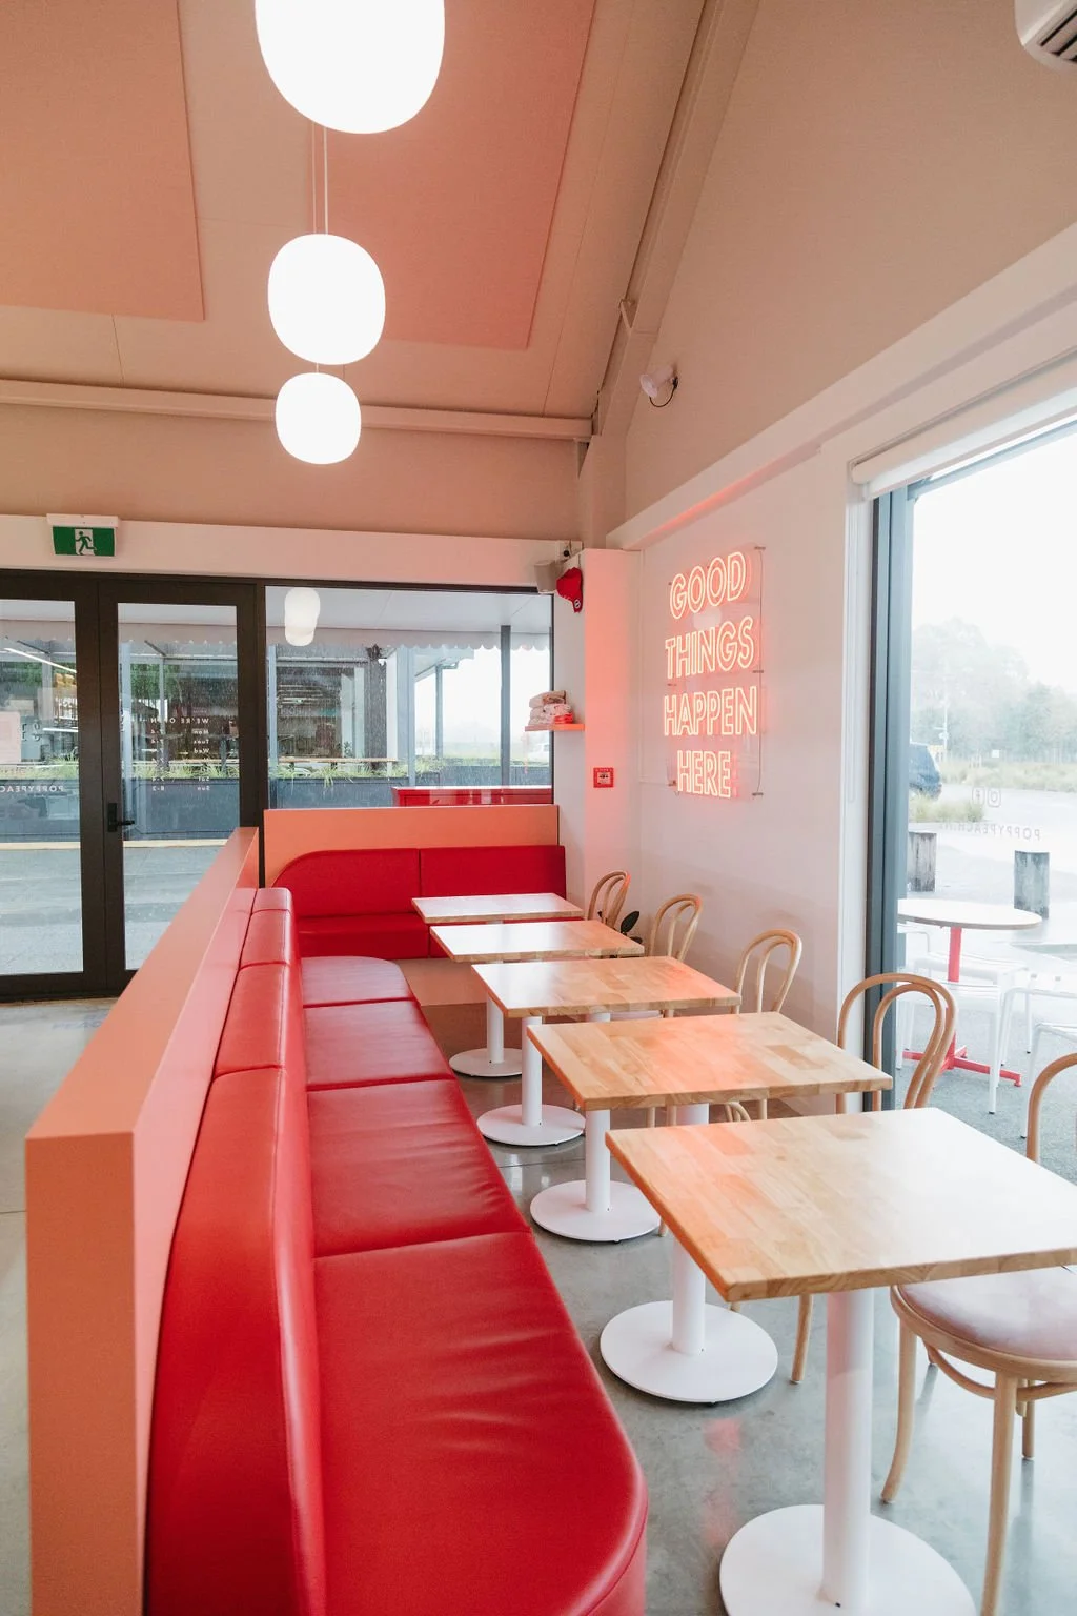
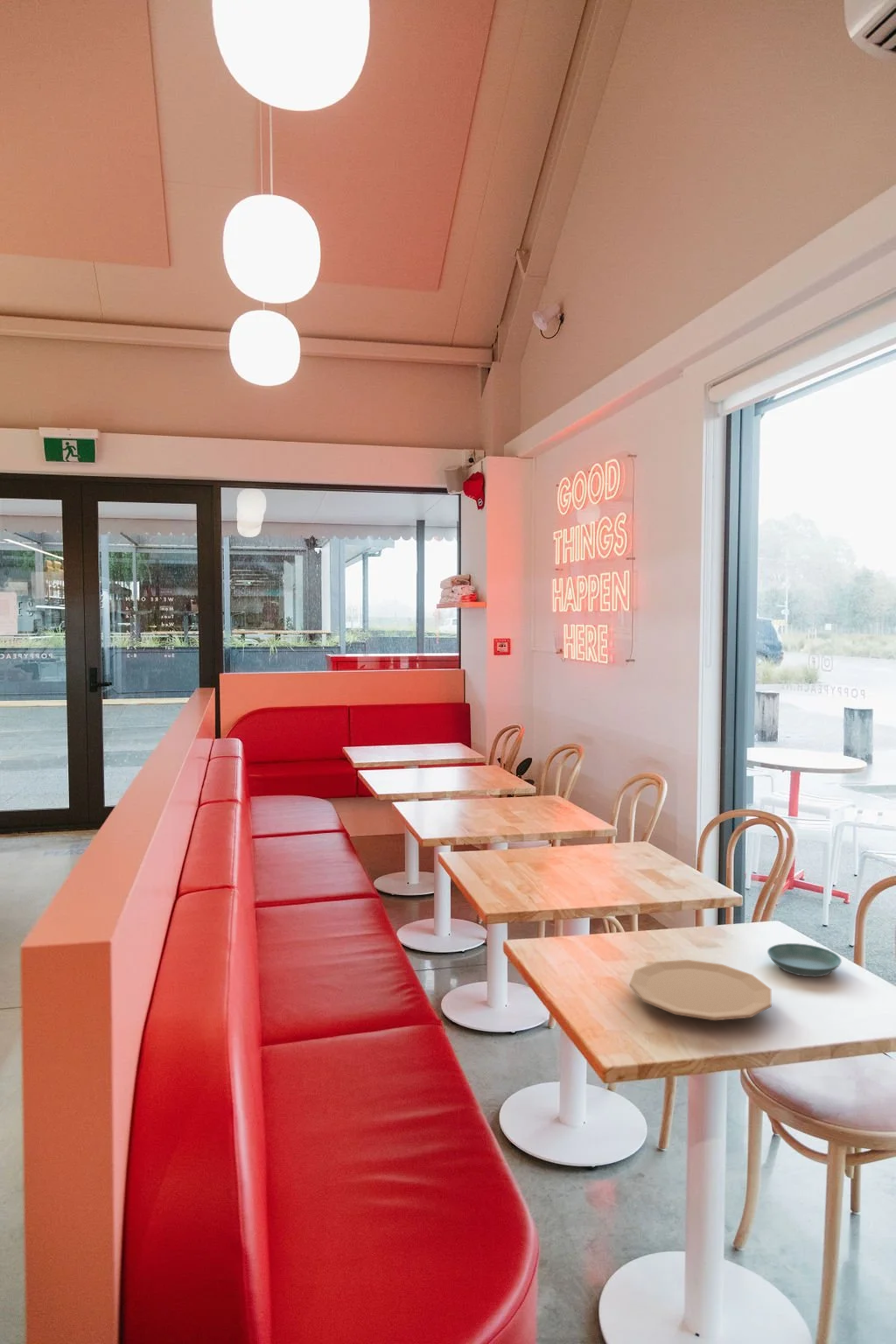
+ plate [628,959,772,1021]
+ saucer [767,942,843,977]
